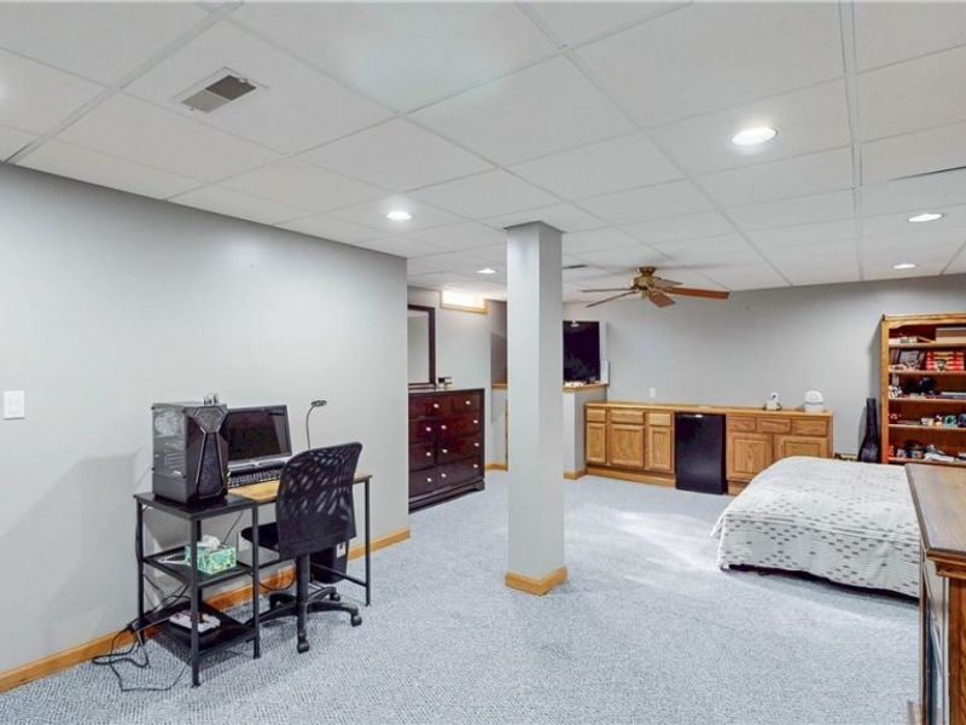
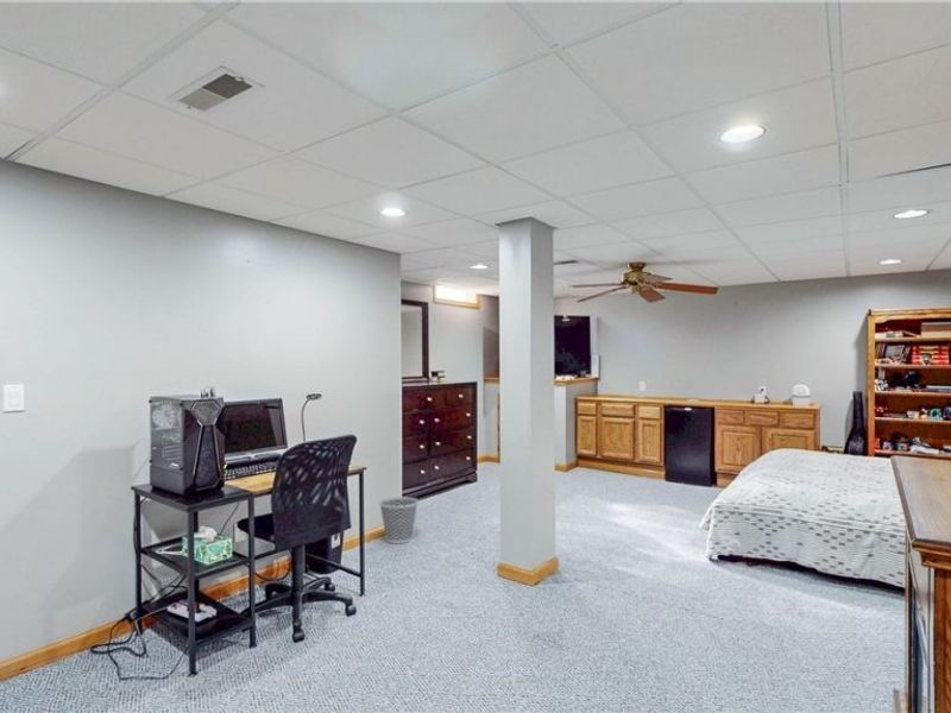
+ wastebasket [378,496,420,545]
